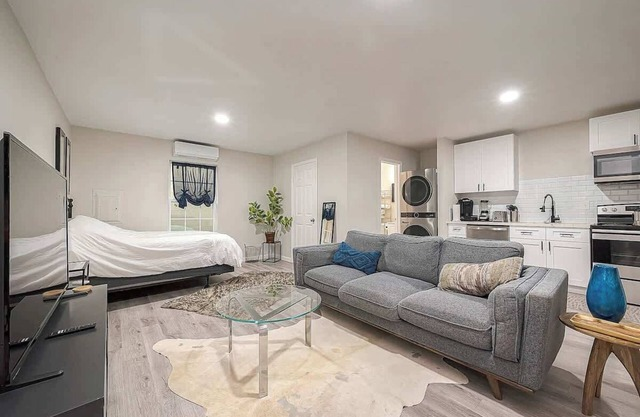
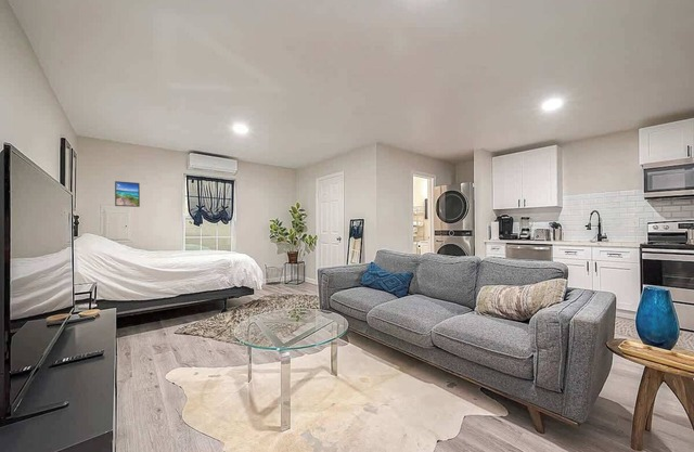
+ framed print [114,180,141,208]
